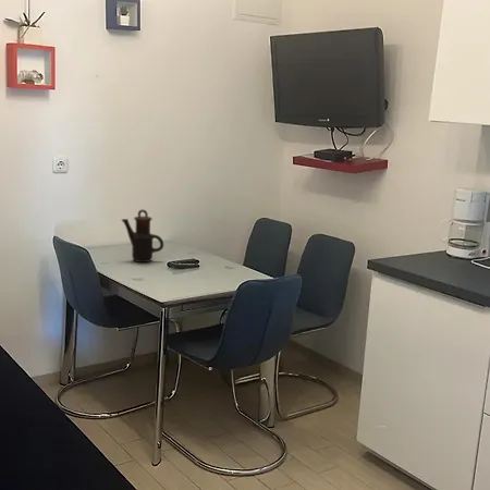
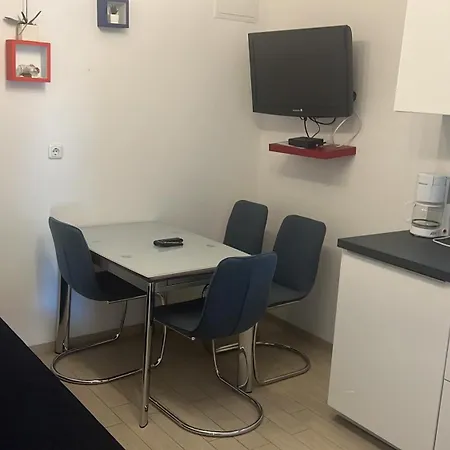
- teapot [121,209,164,264]
